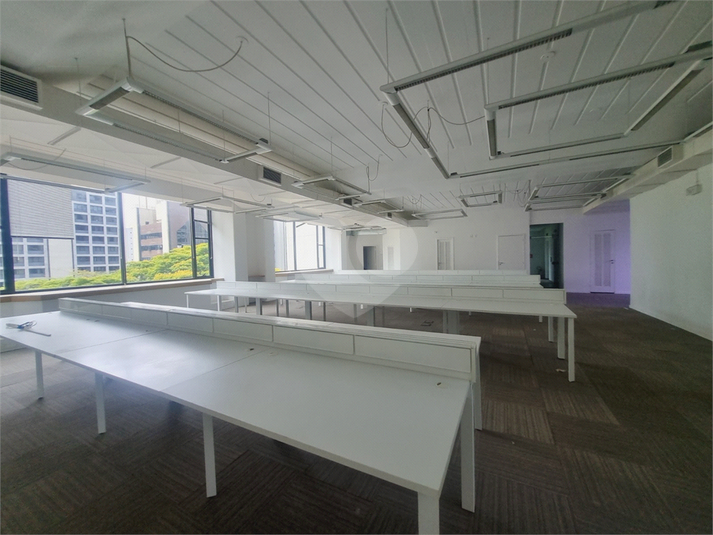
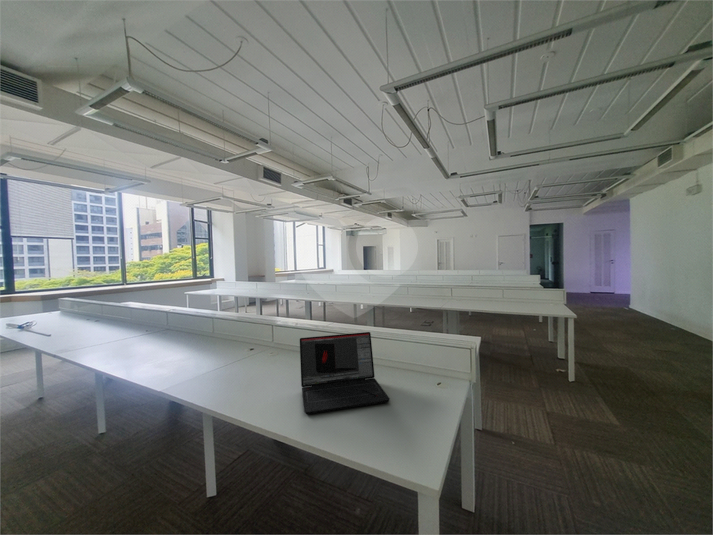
+ laptop [299,331,391,415]
